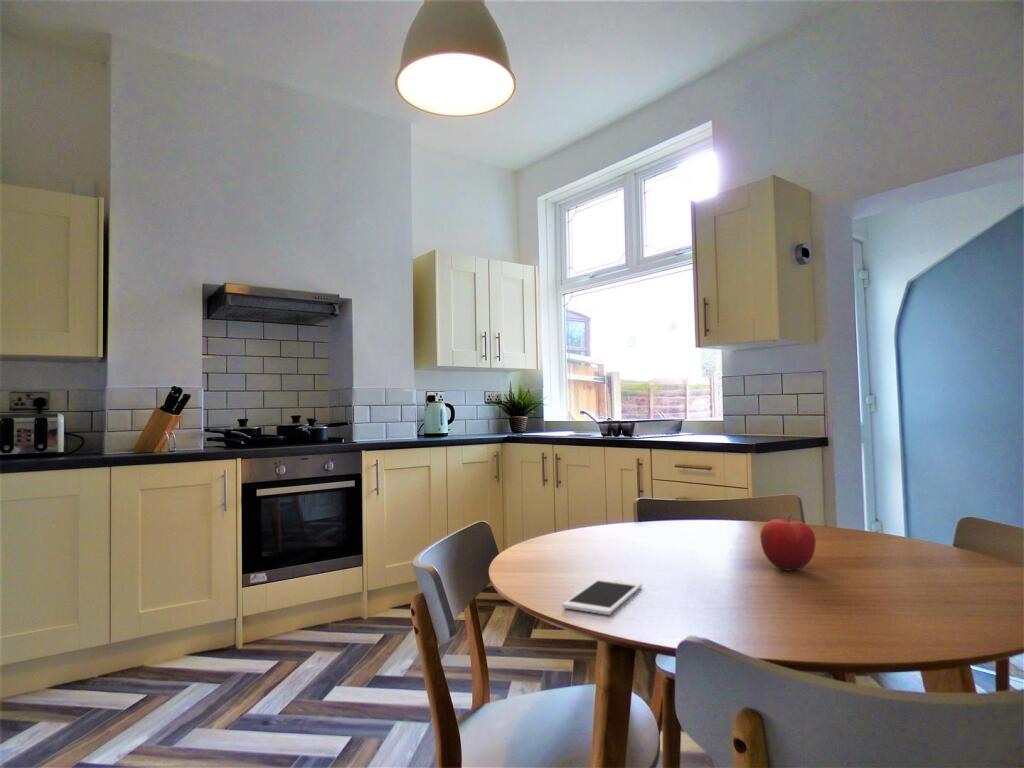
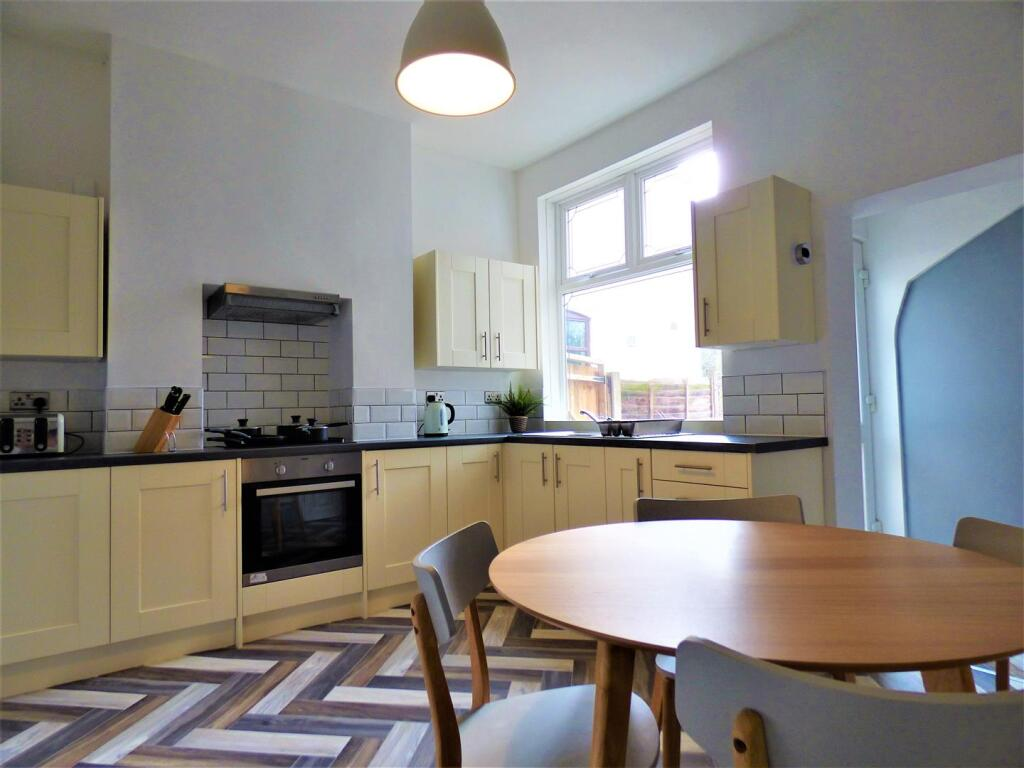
- fruit [759,513,817,572]
- cell phone [562,577,643,616]
